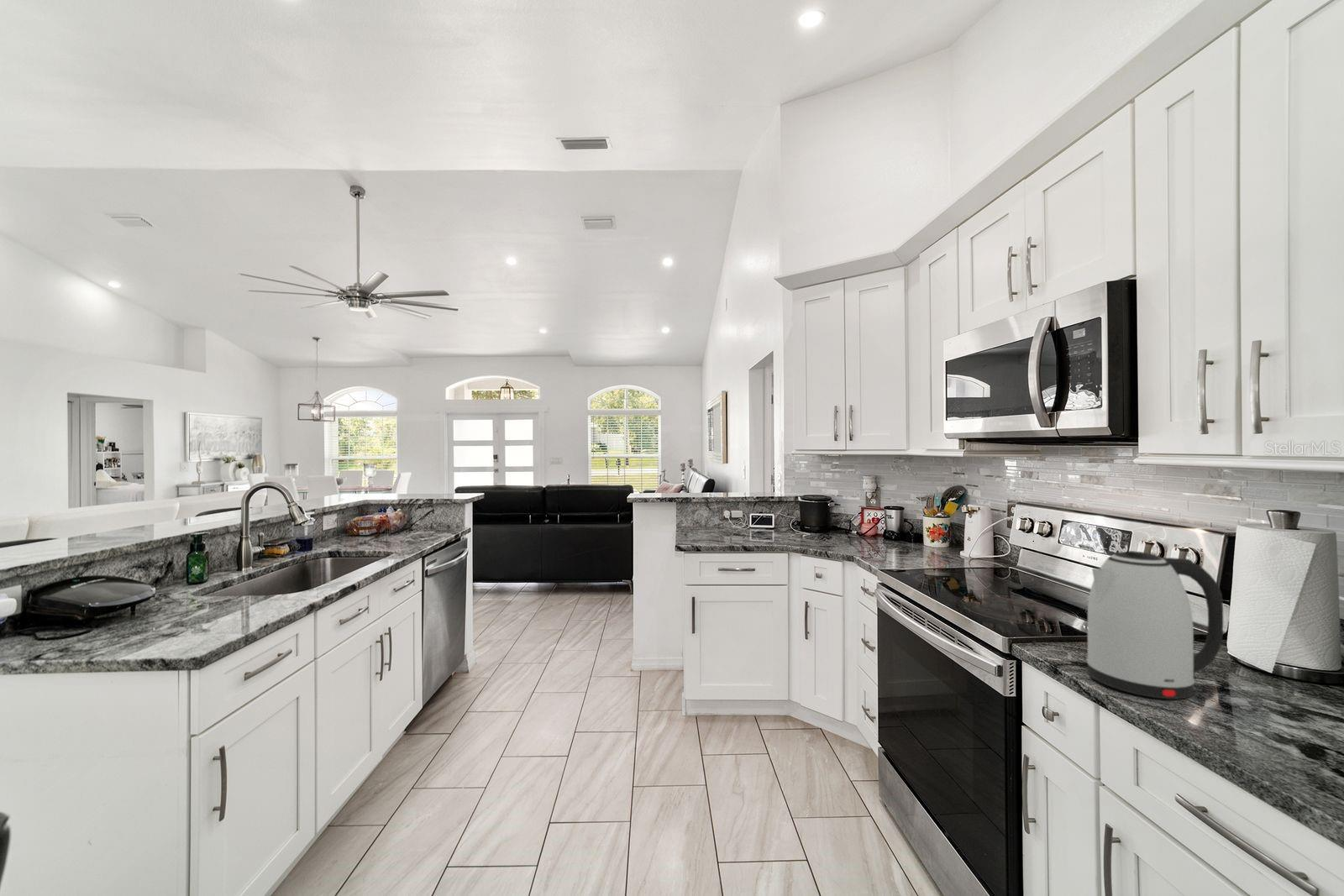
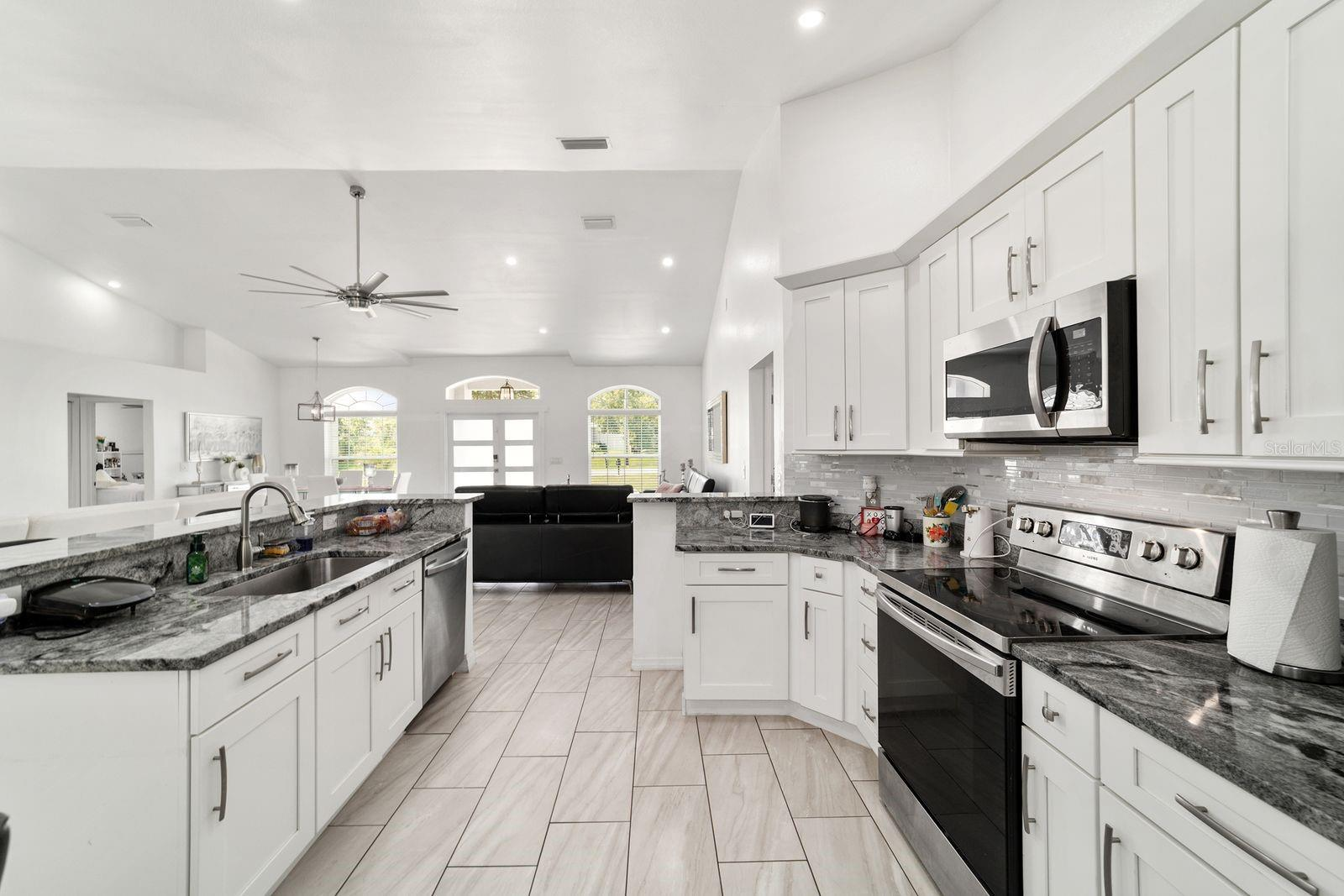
- kettle [1086,550,1224,700]
